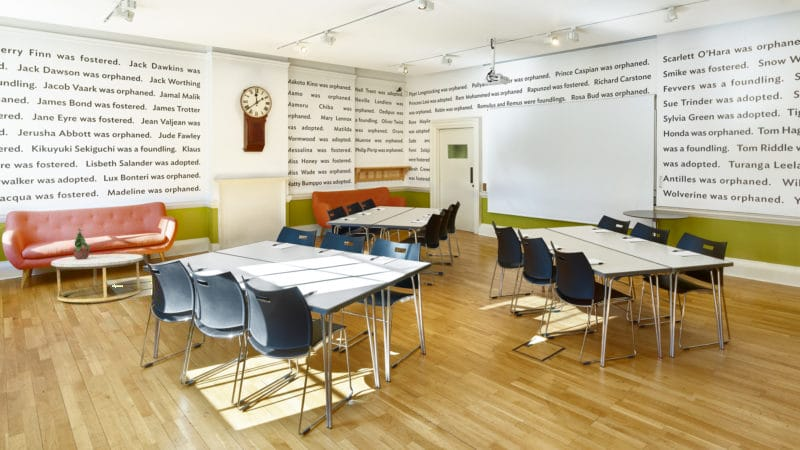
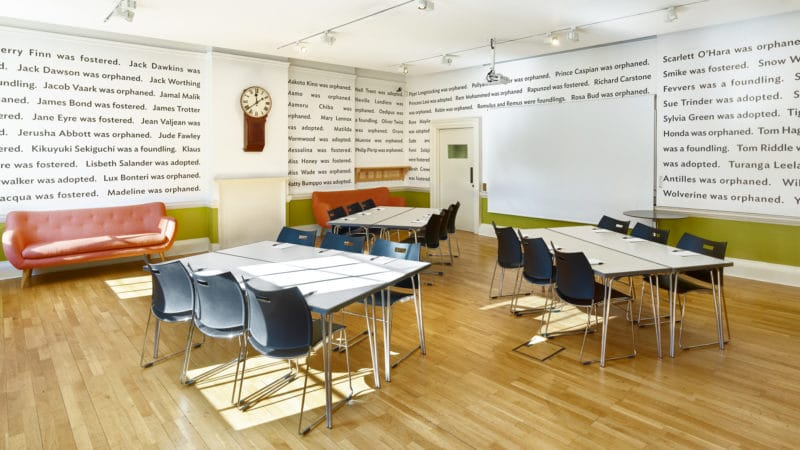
- coffee table [50,253,144,303]
- potted plant [71,227,91,260]
